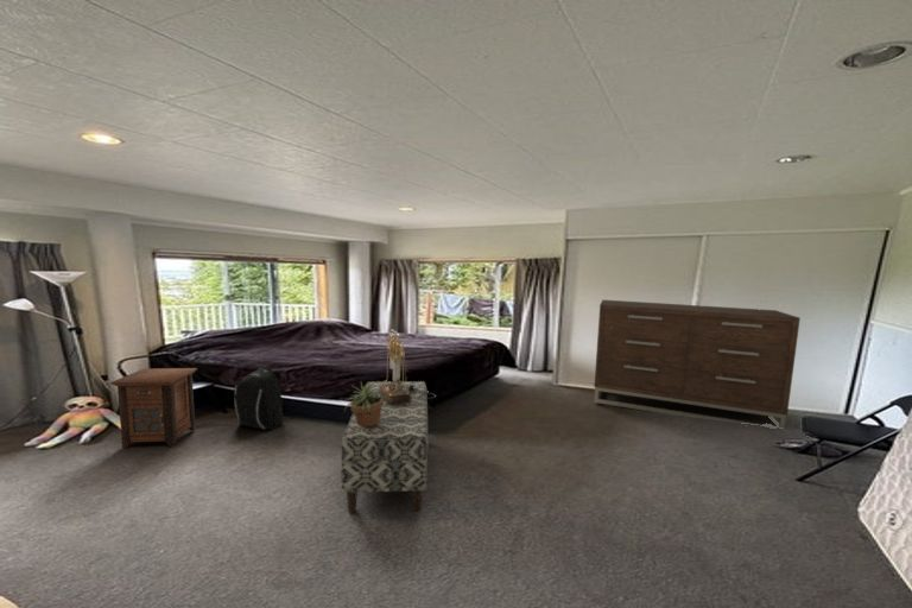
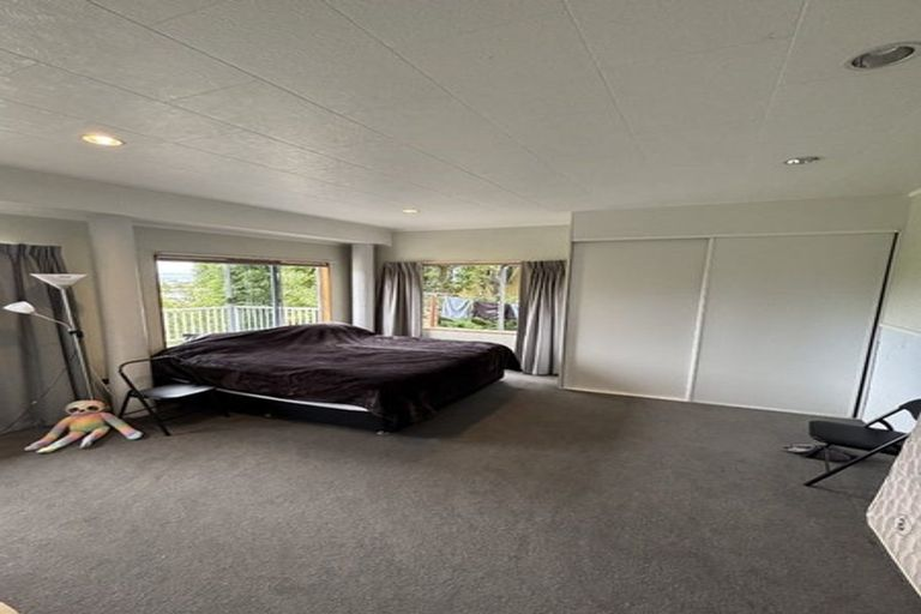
- table lamp [379,329,437,404]
- backpack [233,367,287,431]
- bench [340,380,430,515]
- dresser [593,298,802,429]
- potted plant [337,380,391,426]
- nightstand [109,367,198,450]
